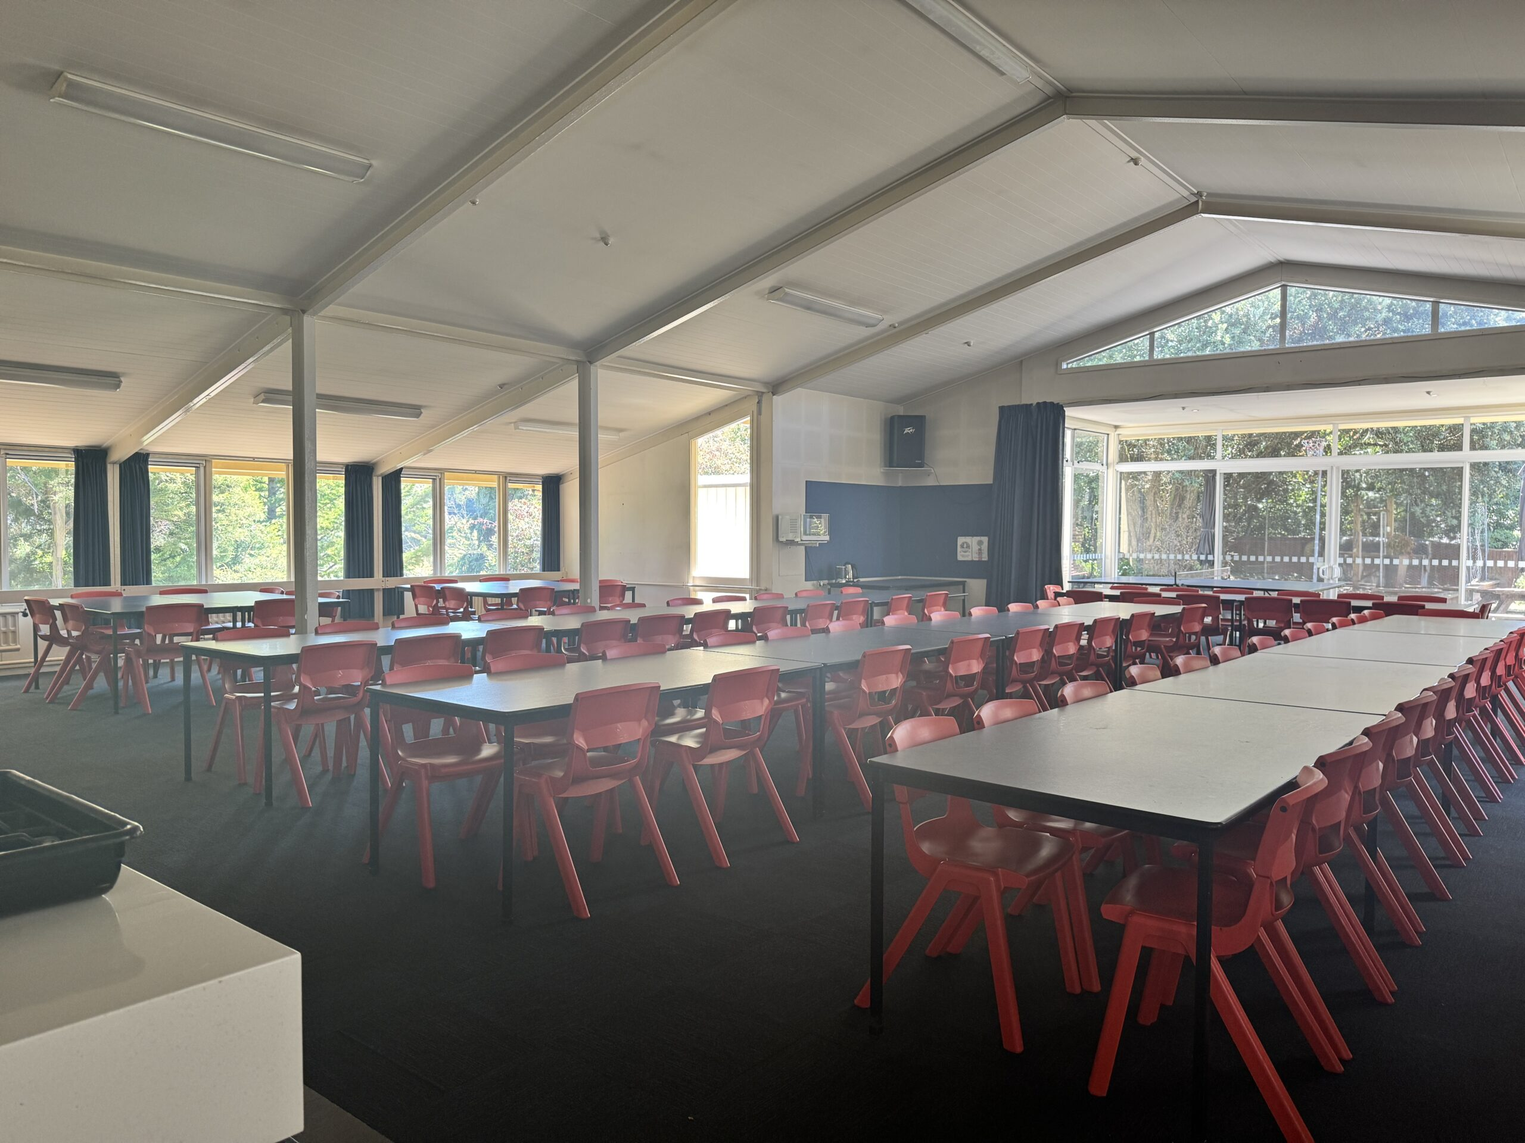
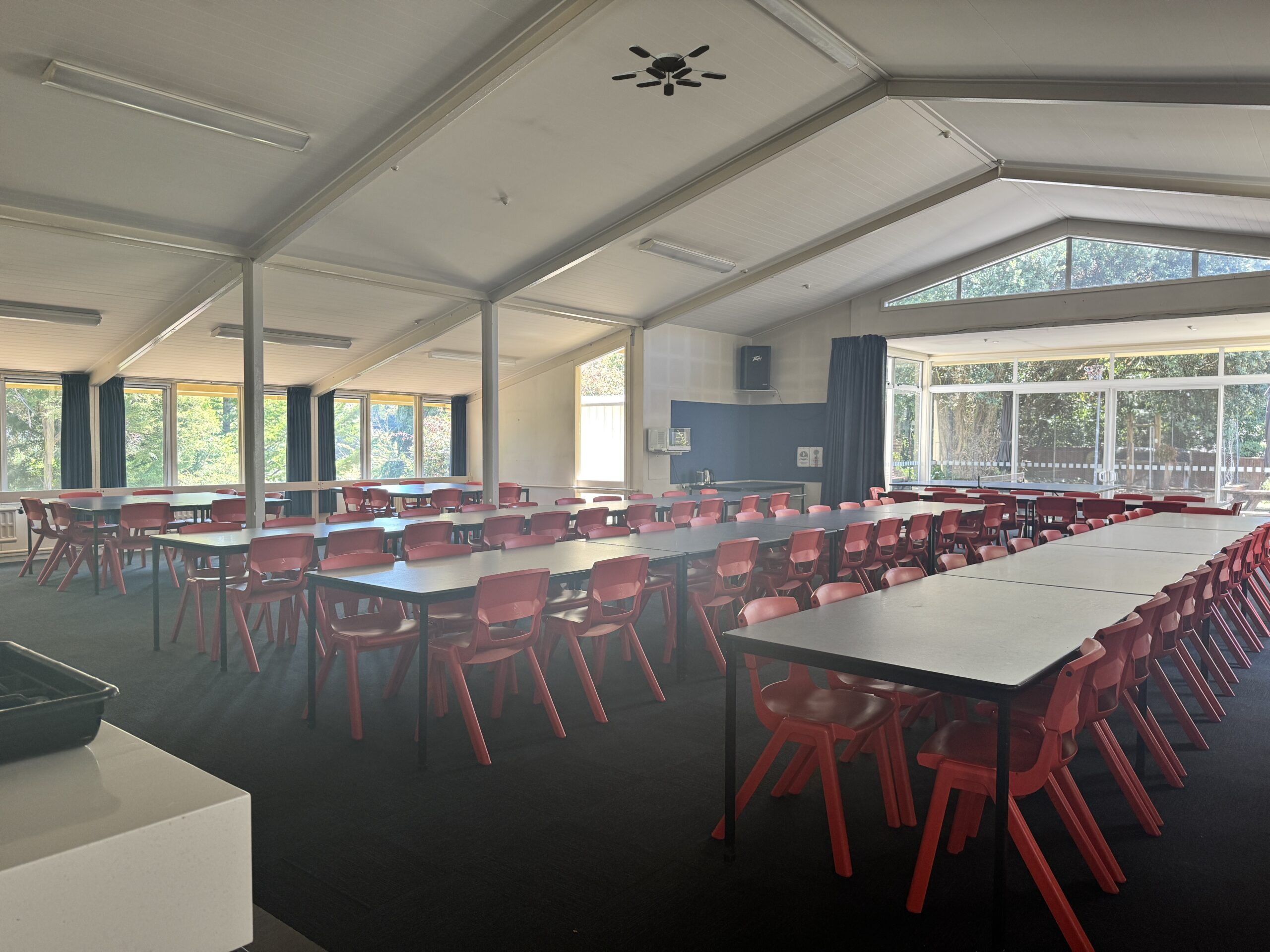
+ ceiling fan [611,44,727,96]
